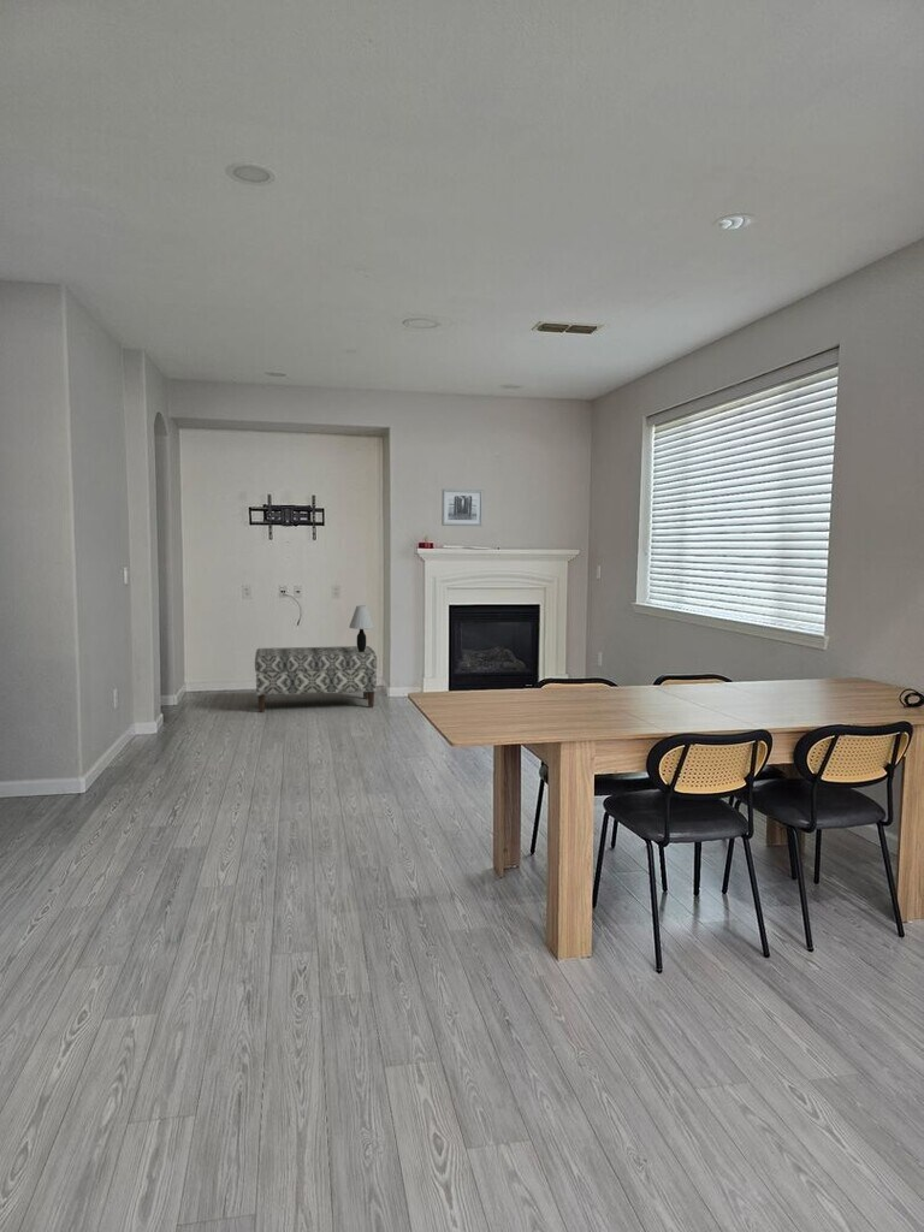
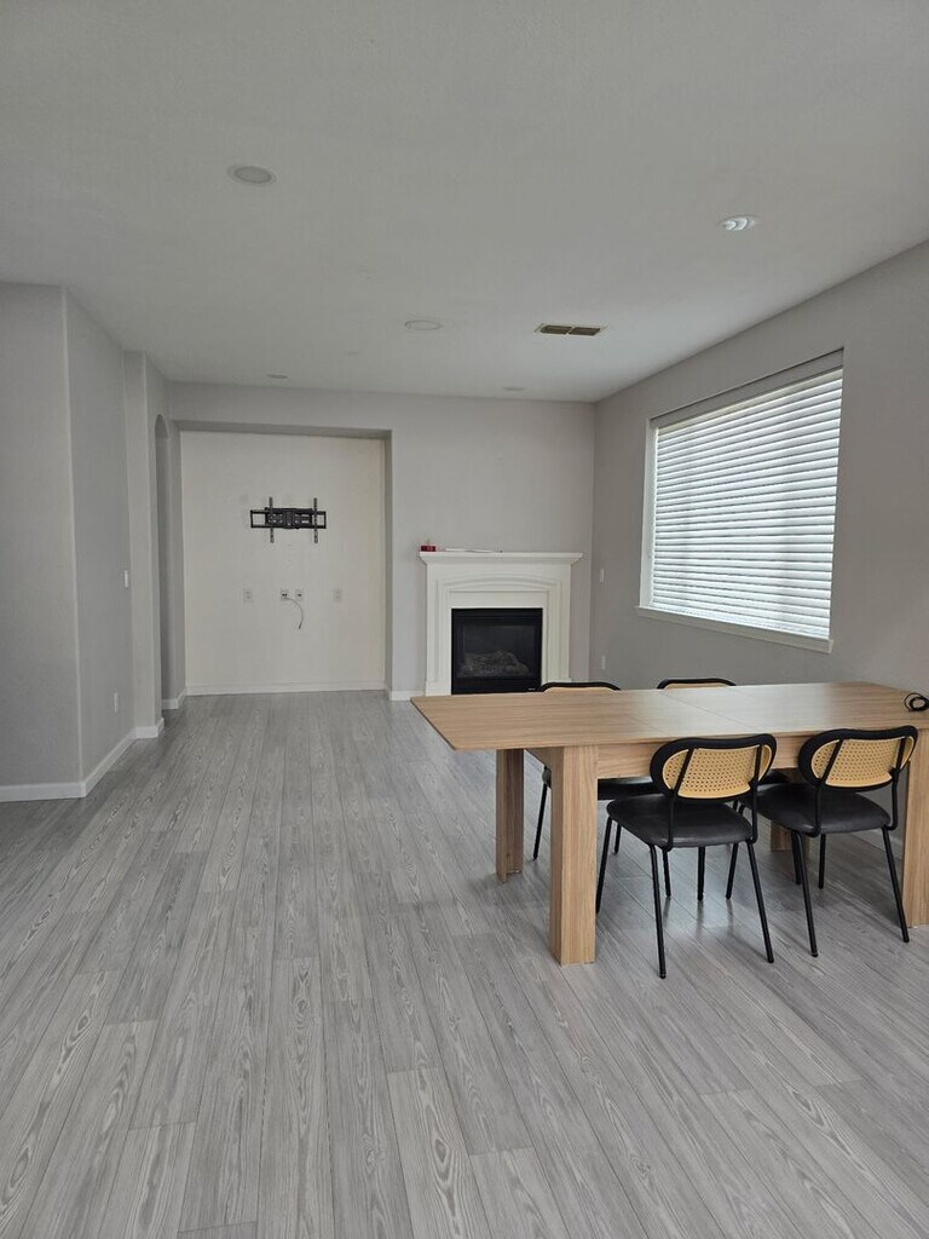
- table lamp [348,604,375,652]
- wall art [440,488,484,527]
- bench [254,645,378,713]
